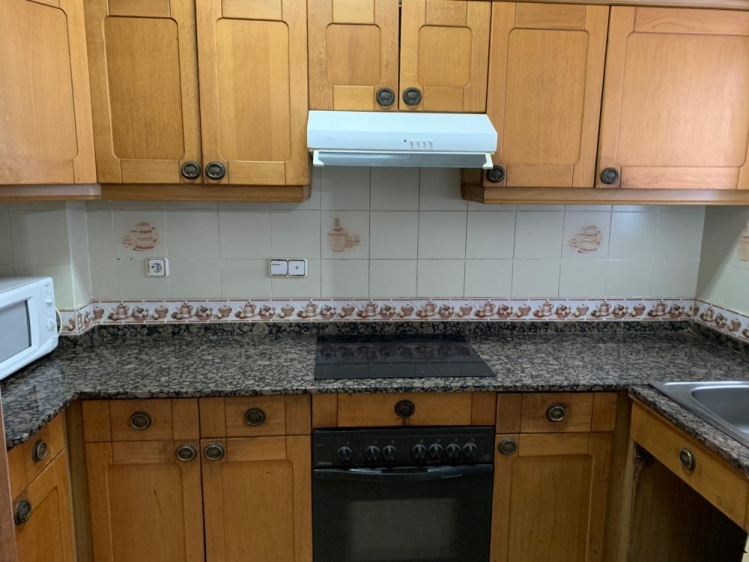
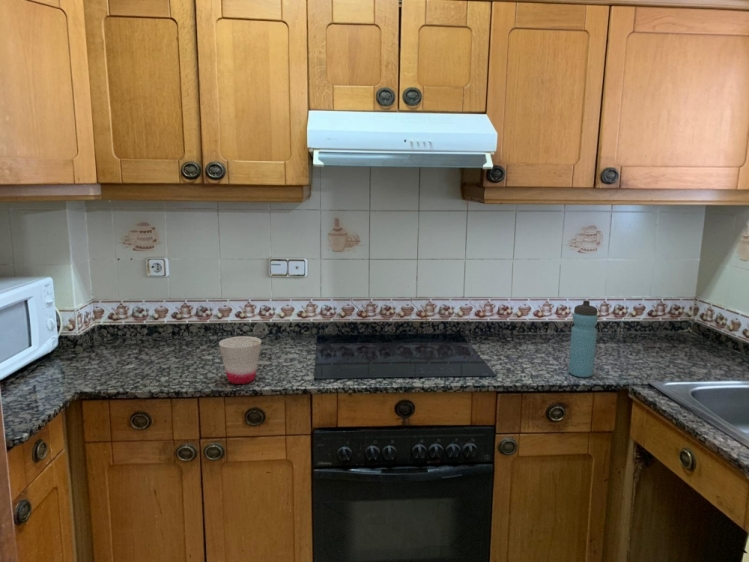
+ water bottle [568,299,599,378]
+ cup [218,335,262,385]
